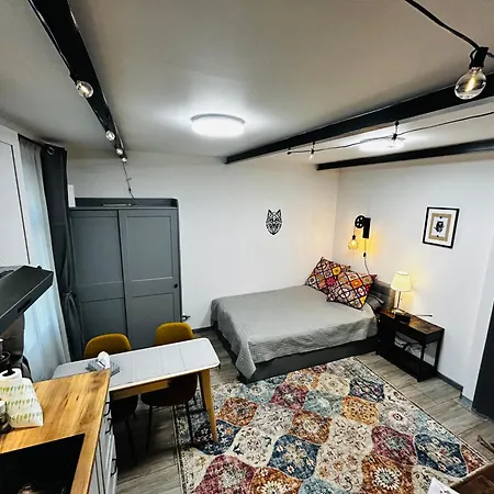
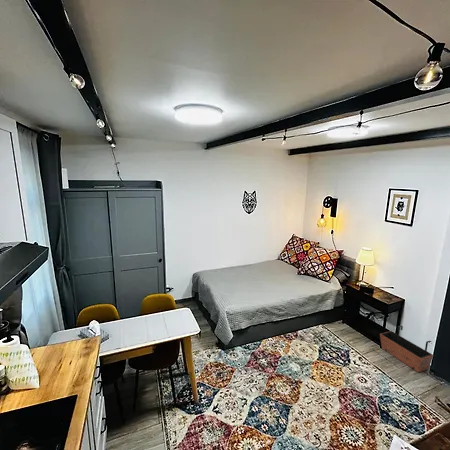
+ planter [379,325,434,373]
